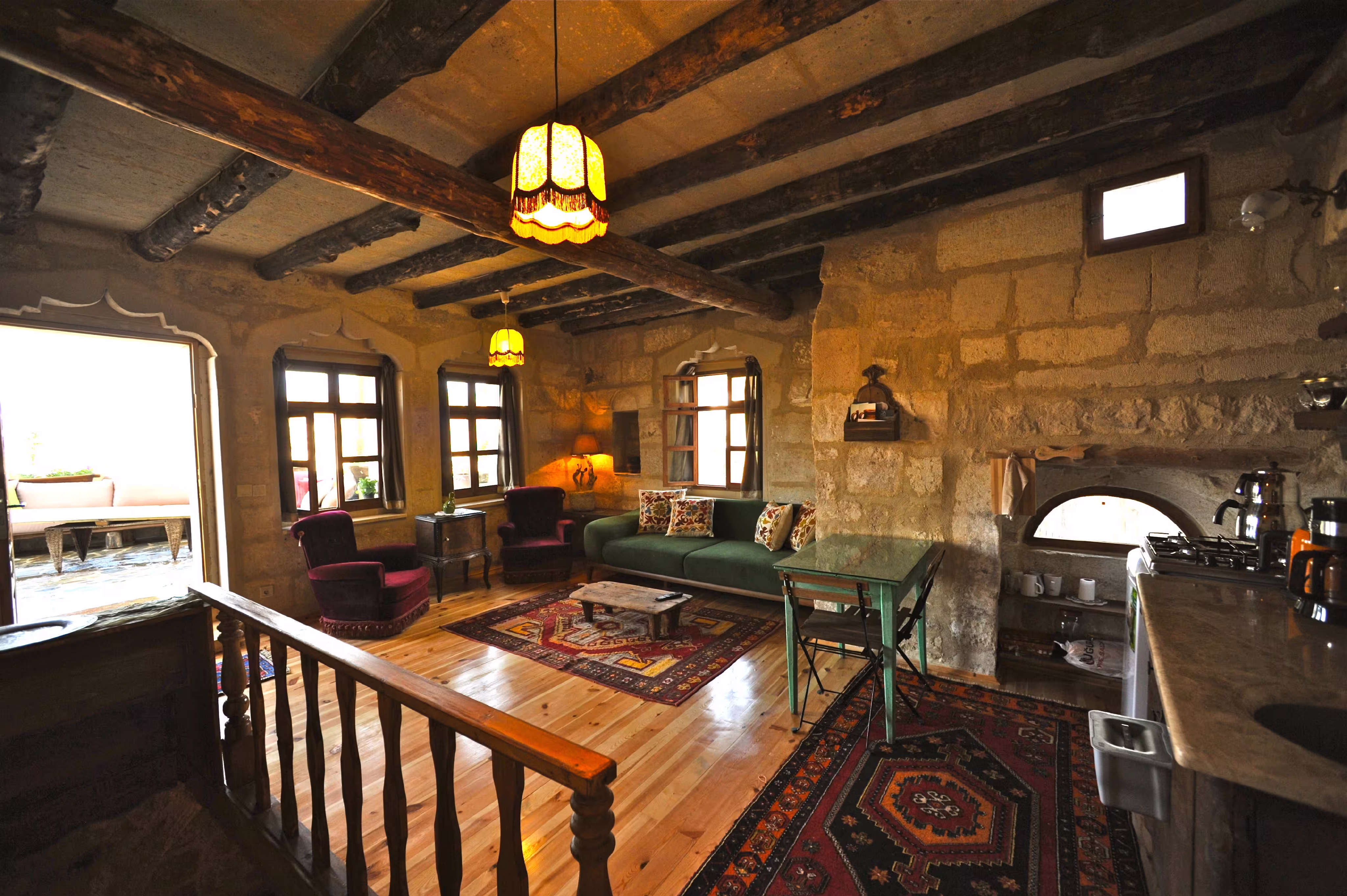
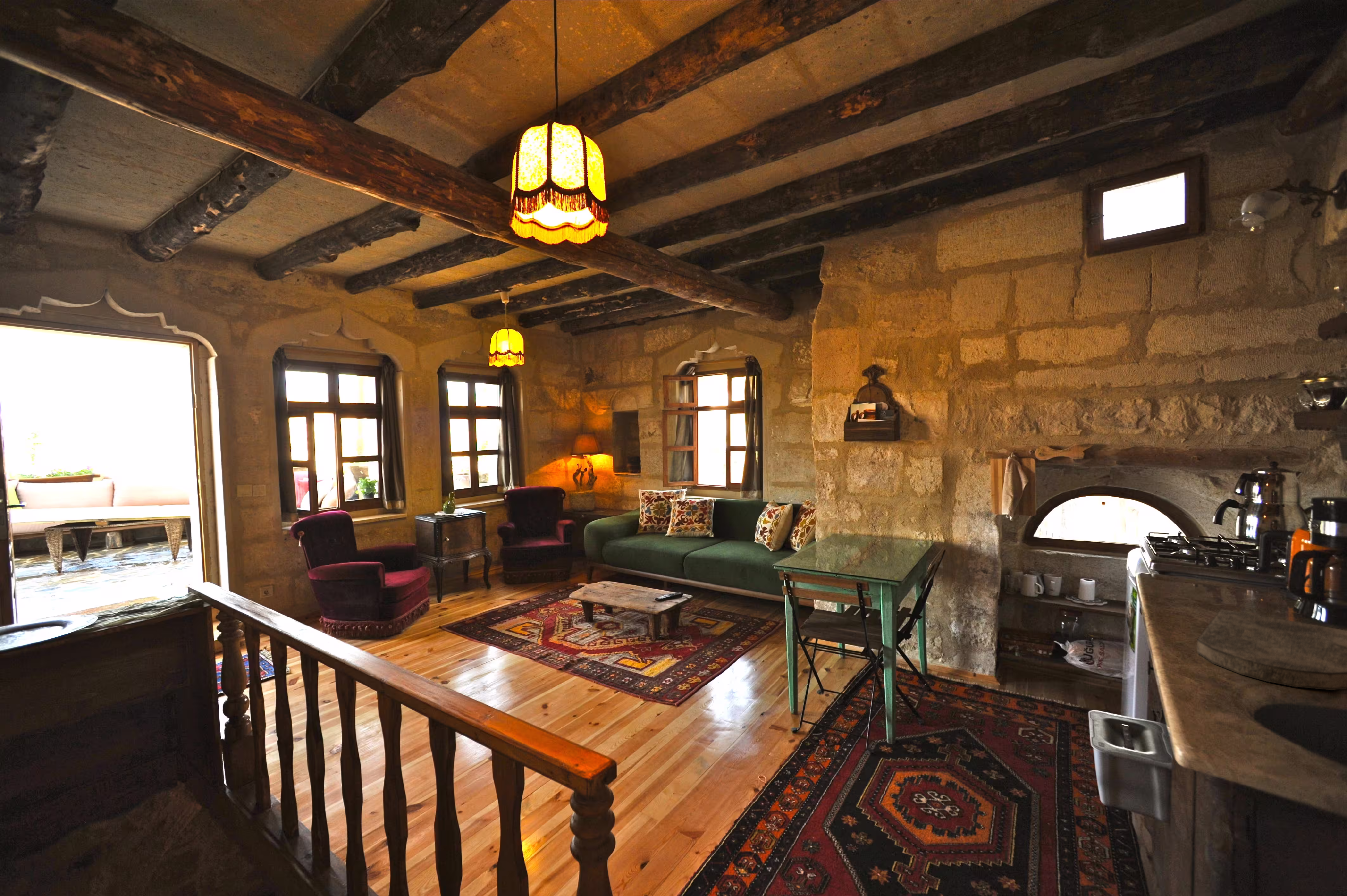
+ cutting board [1197,609,1347,691]
